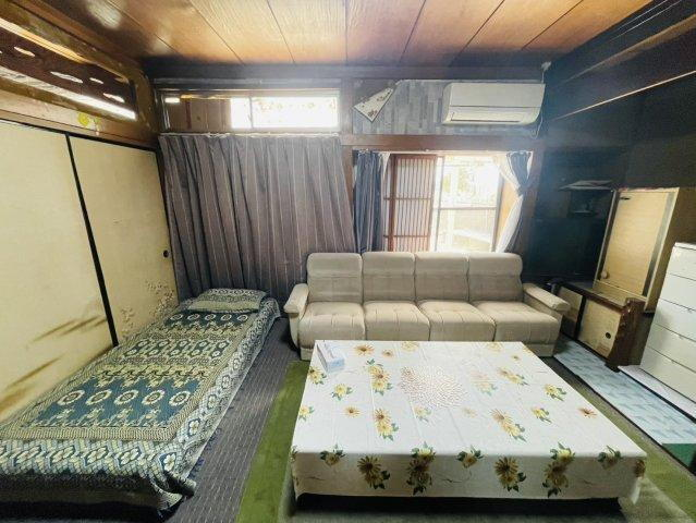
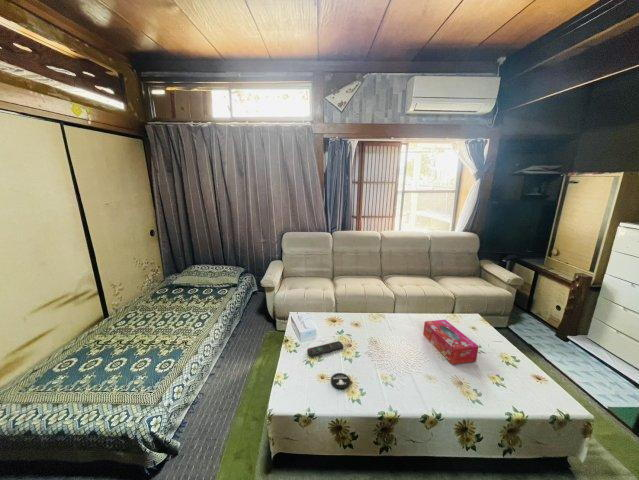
+ tissue box [422,319,479,365]
+ remote control [306,340,344,358]
+ coaster [330,372,351,391]
